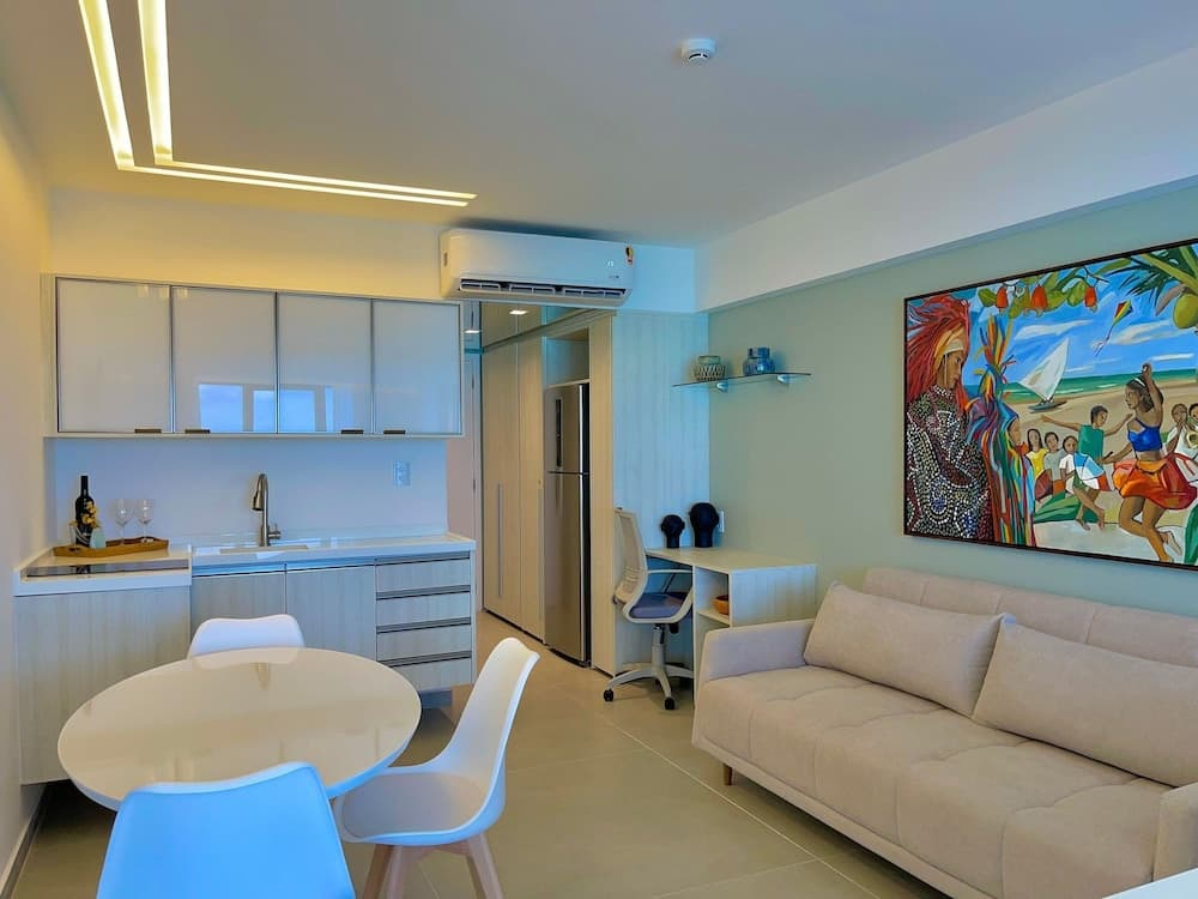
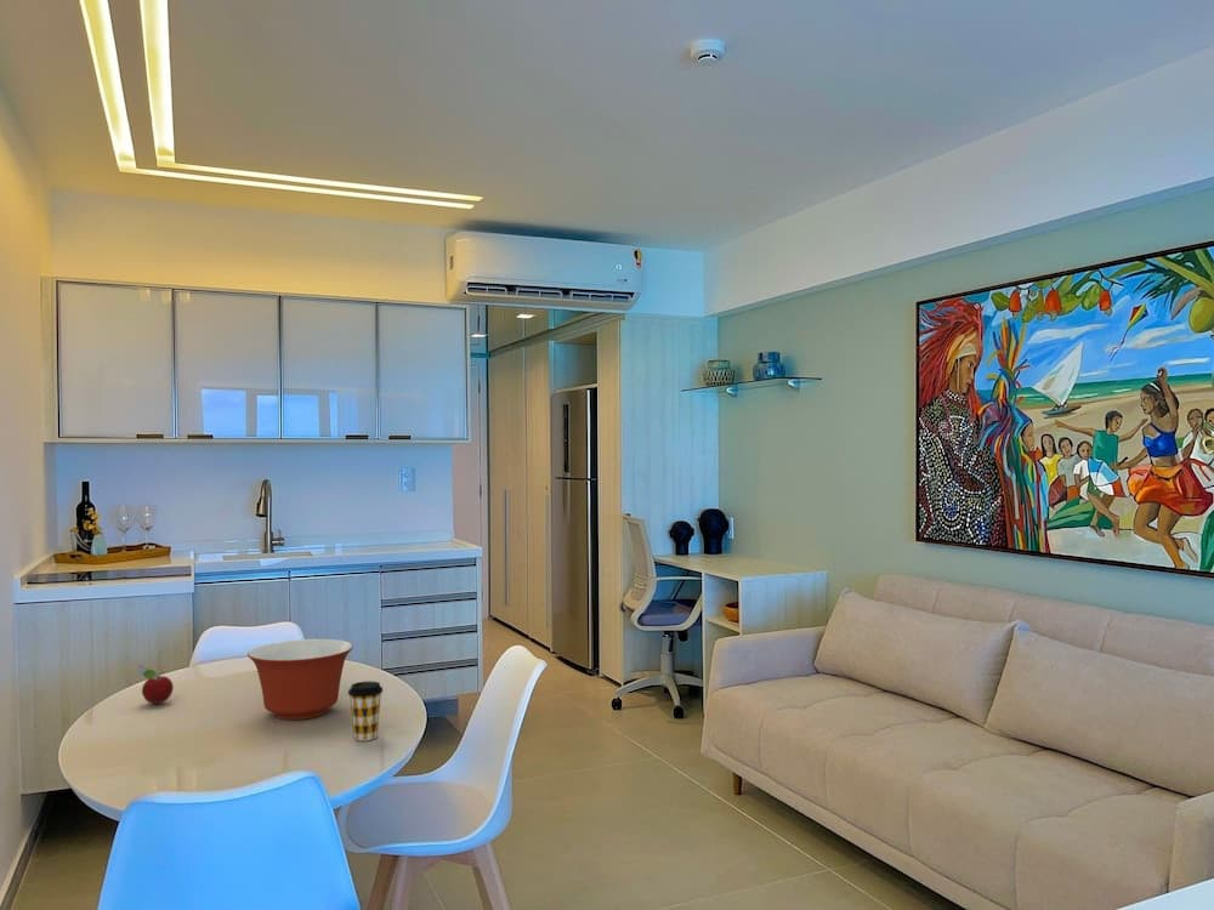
+ coffee cup [347,681,385,743]
+ fruit [134,664,175,705]
+ mixing bowl [246,638,354,721]
